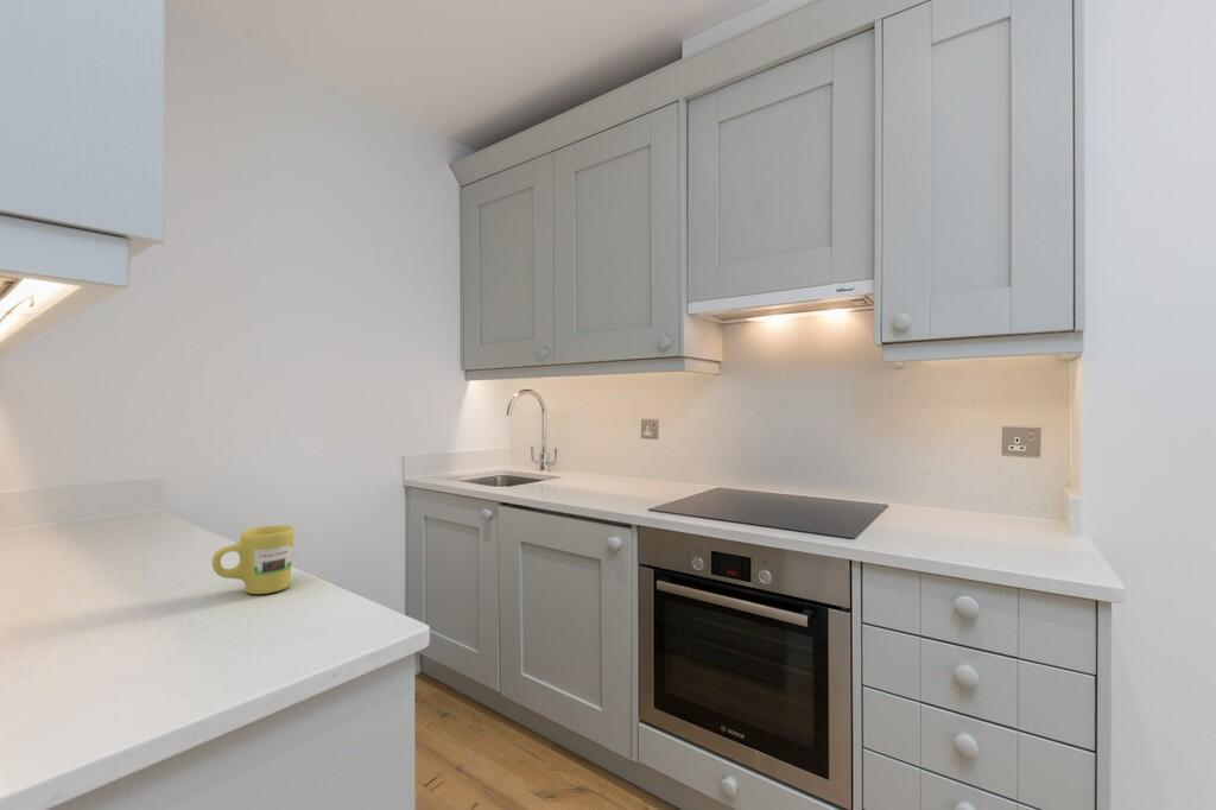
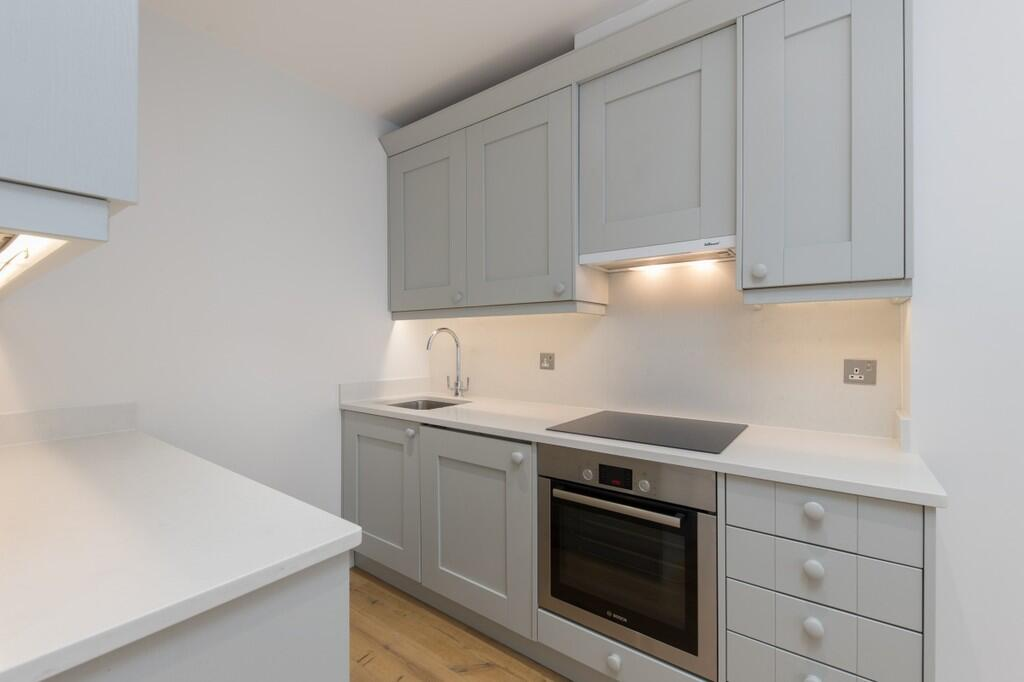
- mug [211,524,296,595]
